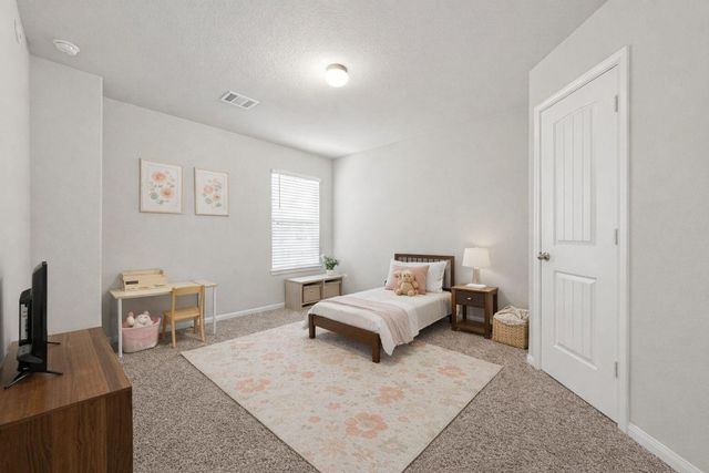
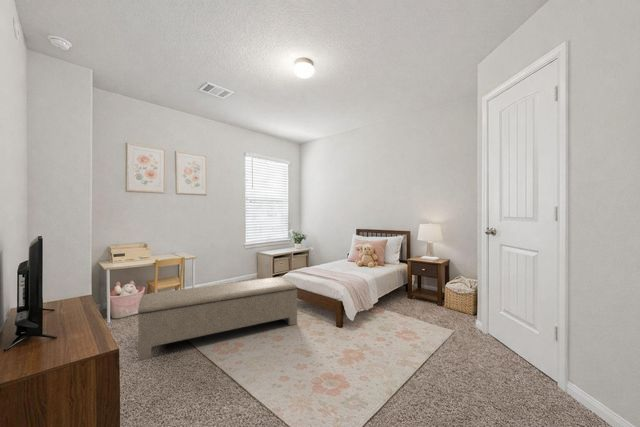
+ bench [137,276,298,361]
